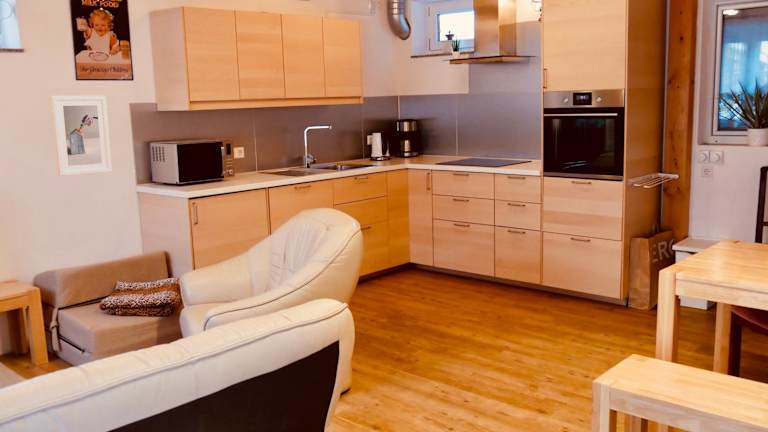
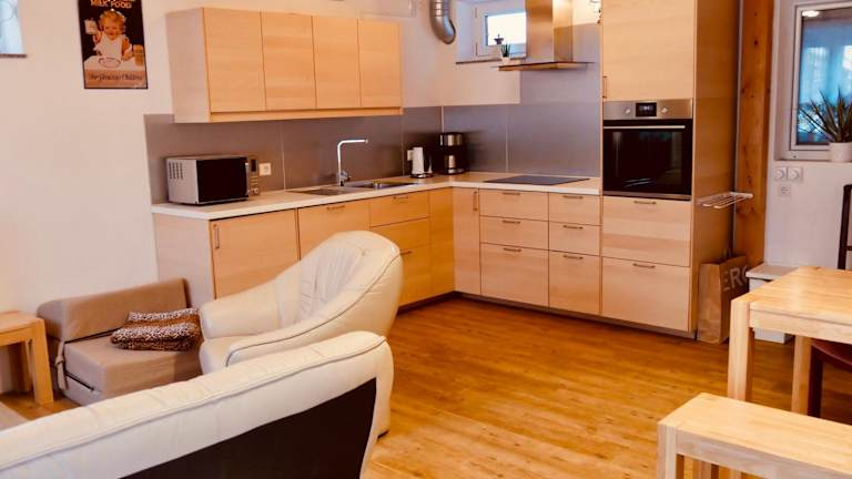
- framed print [50,95,113,177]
